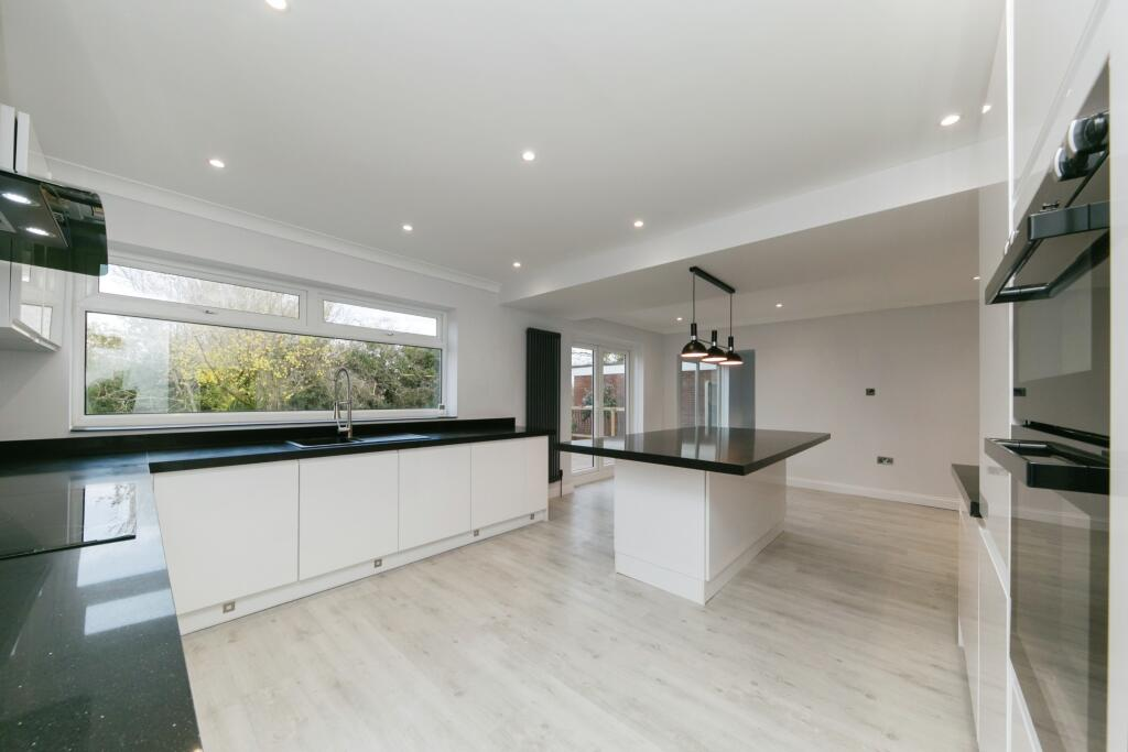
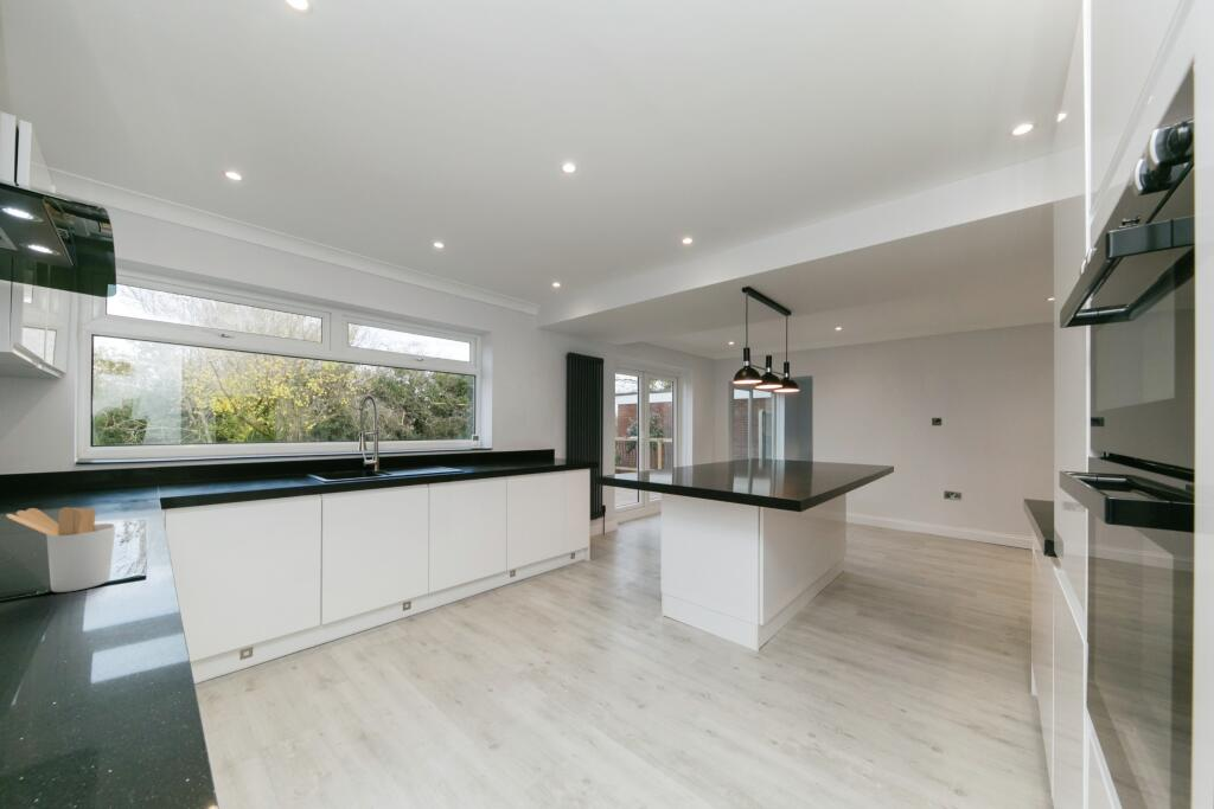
+ utensil holder [5,506,116,593]
